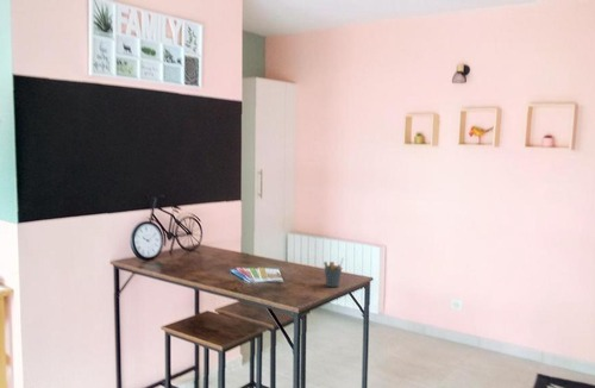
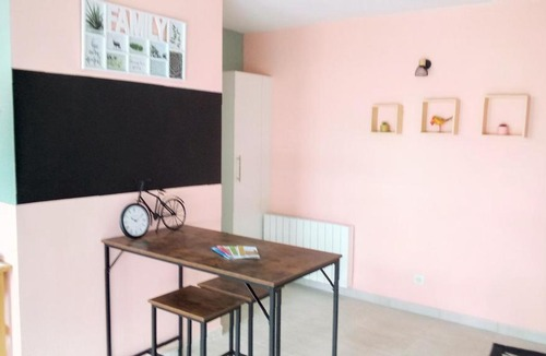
- pen holder [322,257,344,288]
